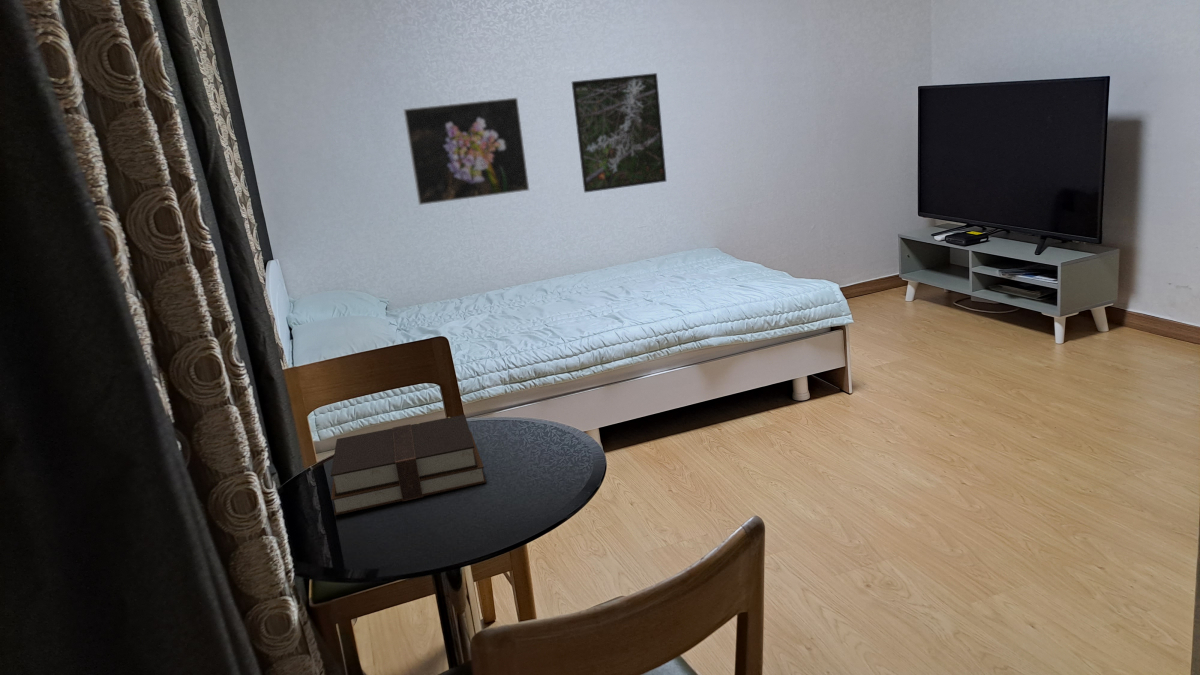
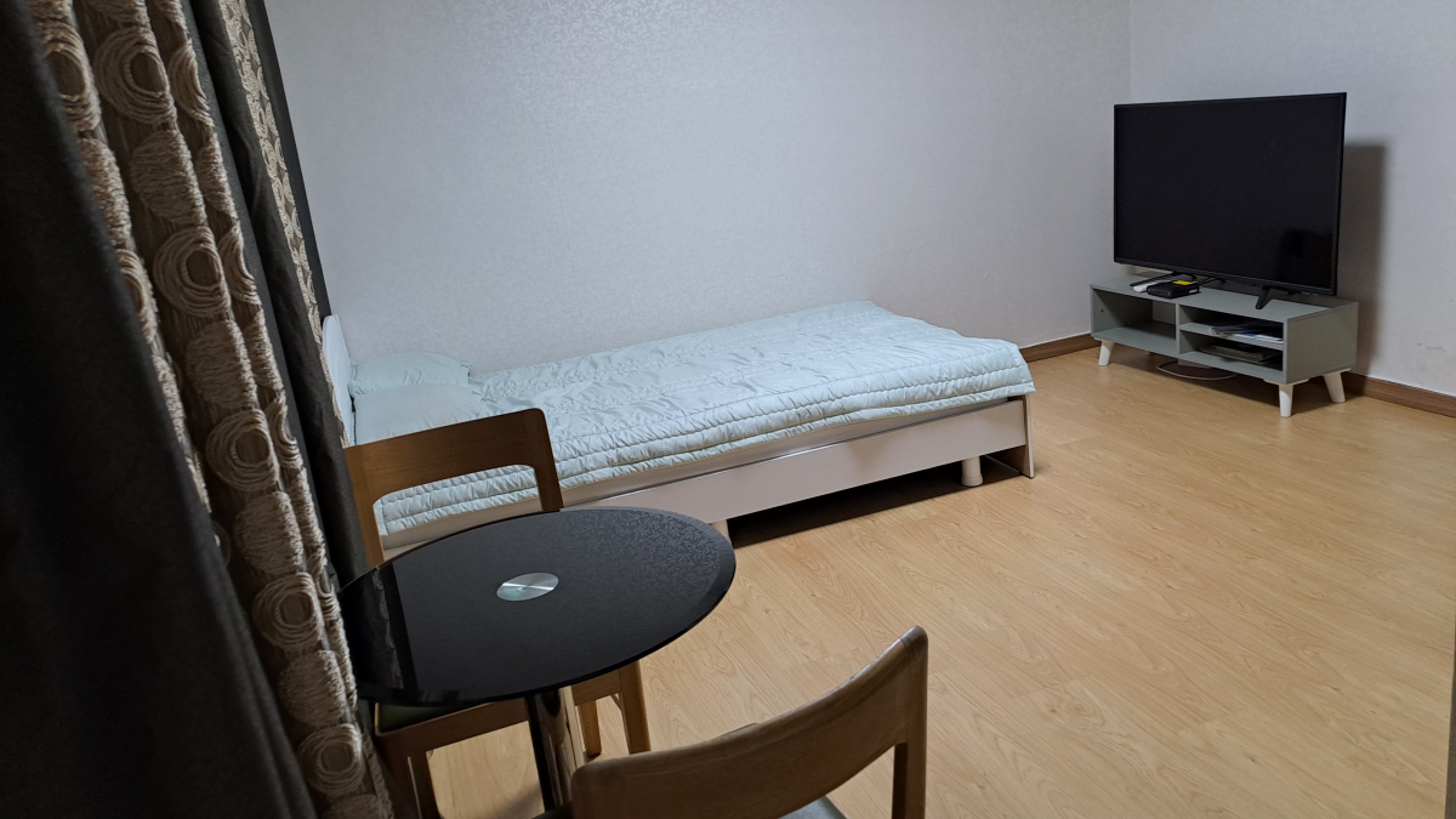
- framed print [402,97,530,206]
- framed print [571,72,668,193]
- bible [330,414,487,516]
